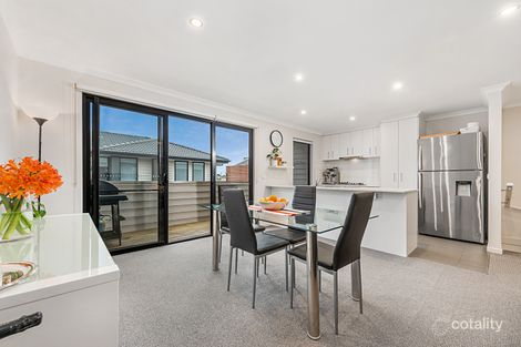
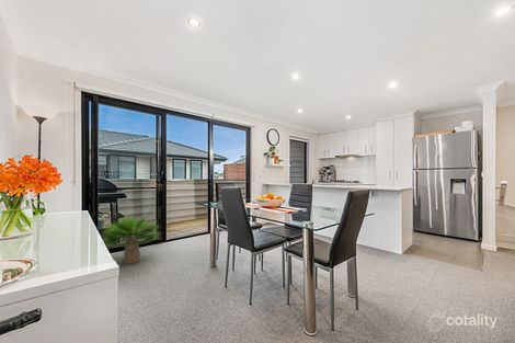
+ potted plant [100,215,162,265]
